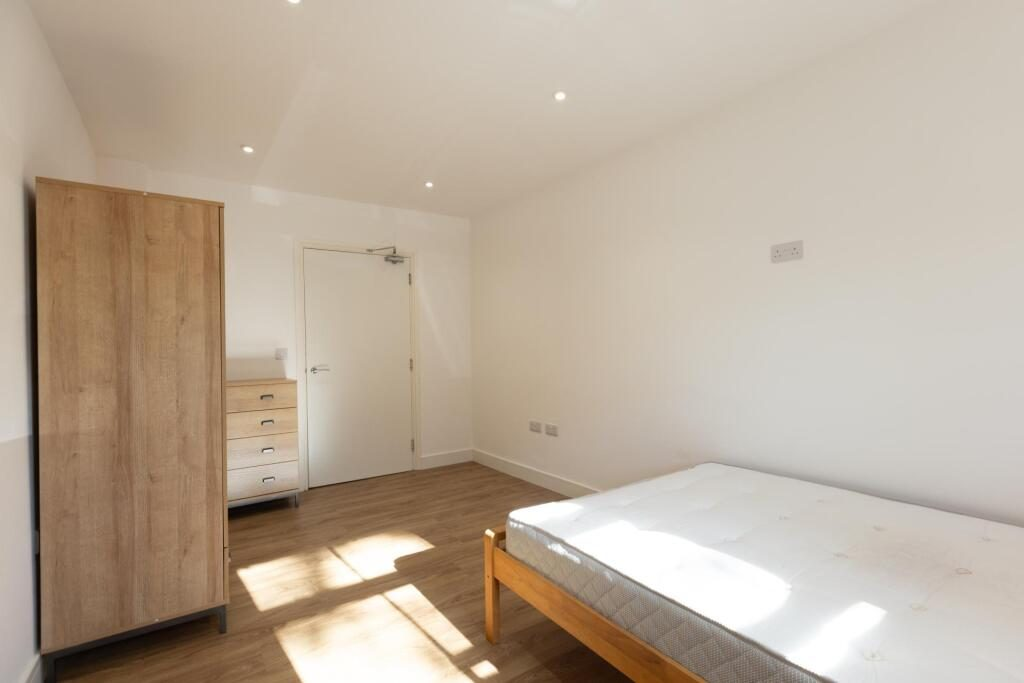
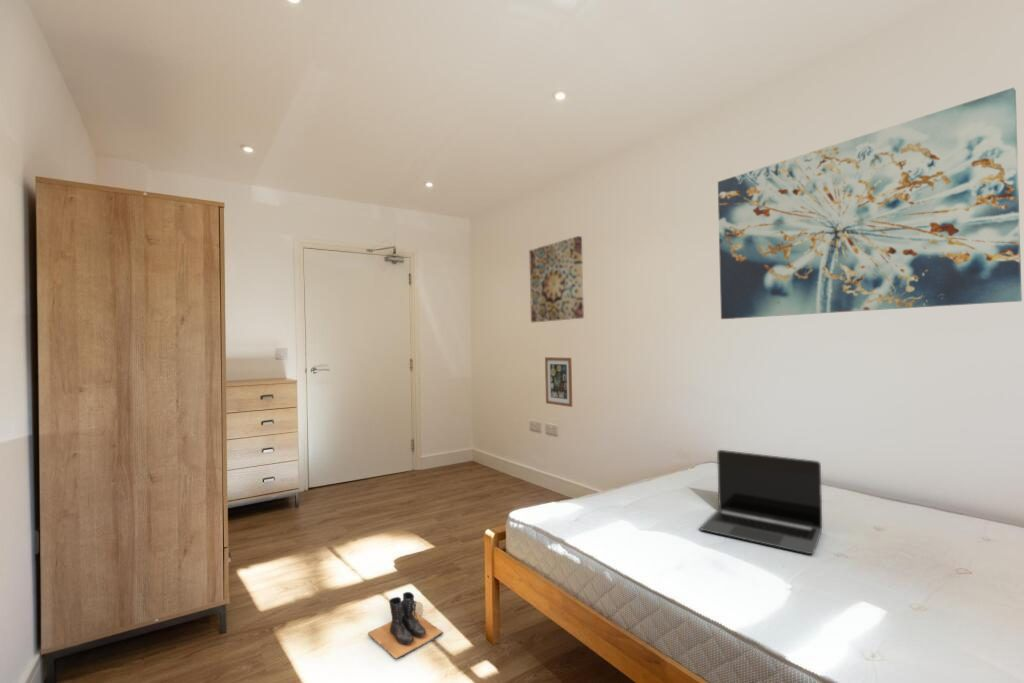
+ wall art [717,87,1023,320]
+ wall art [544,356,573,408]
+ boots [367,591,444,660]
+ laptop [699,449,823,555]
+ wall art [528,235,585,323]
